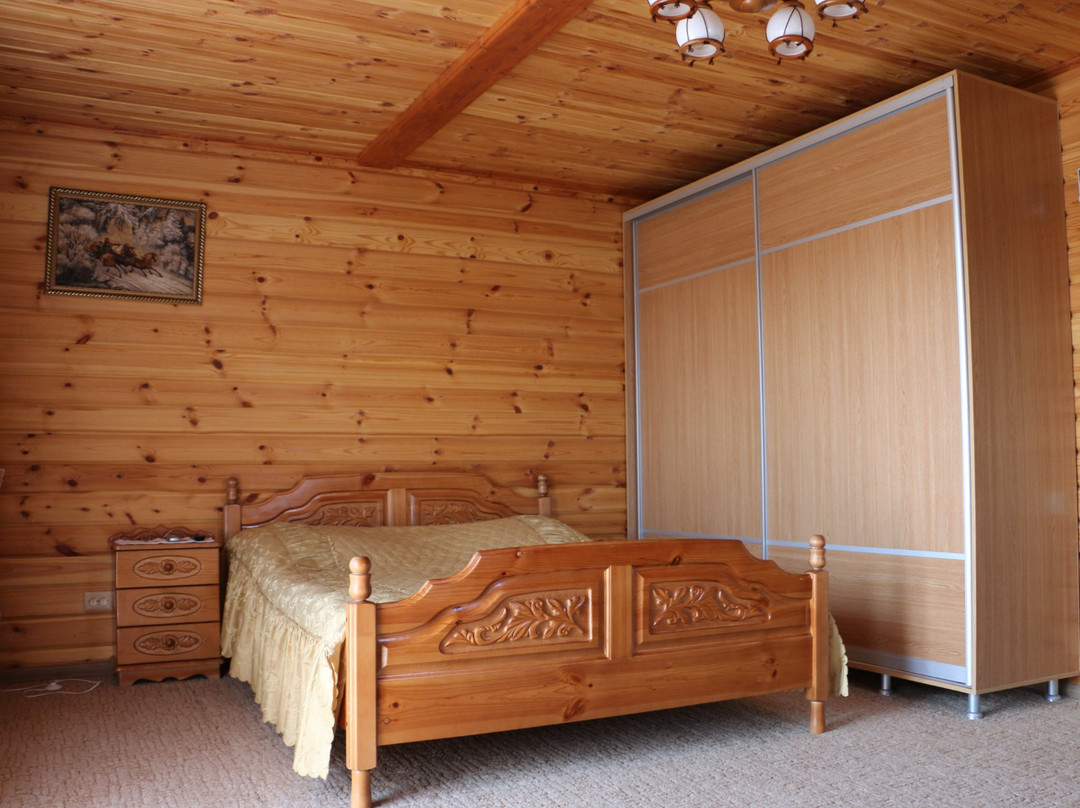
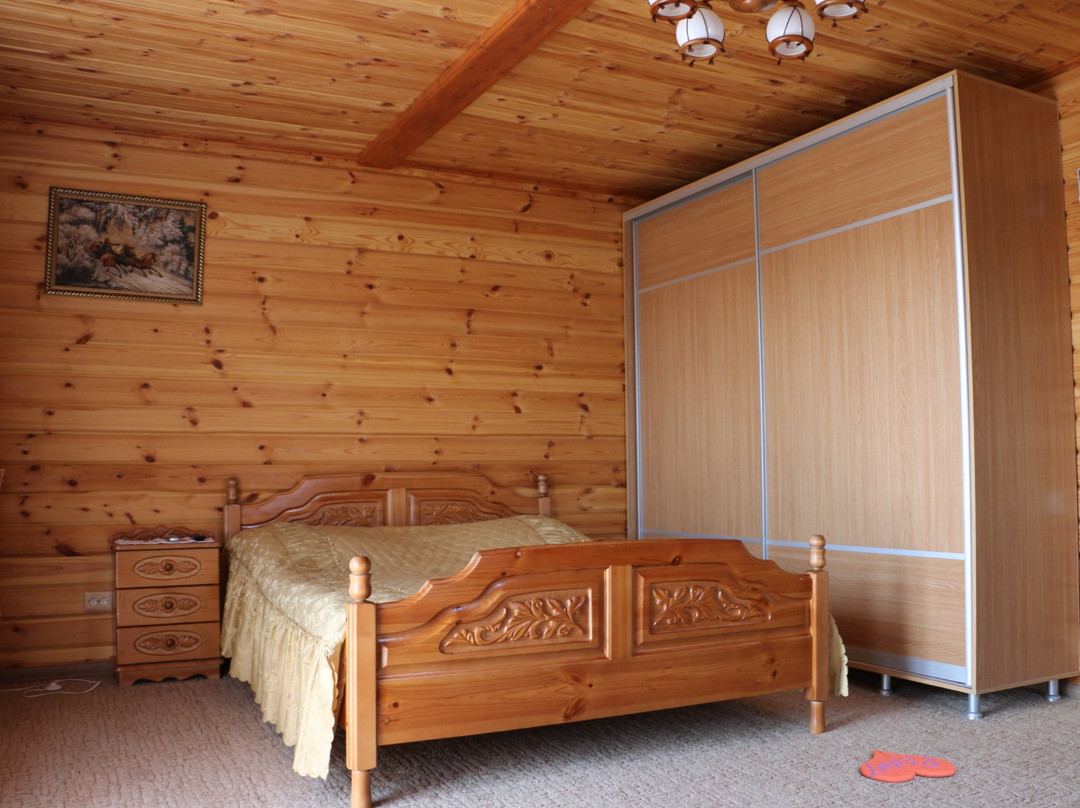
+ slippers [859,749,957,784]
